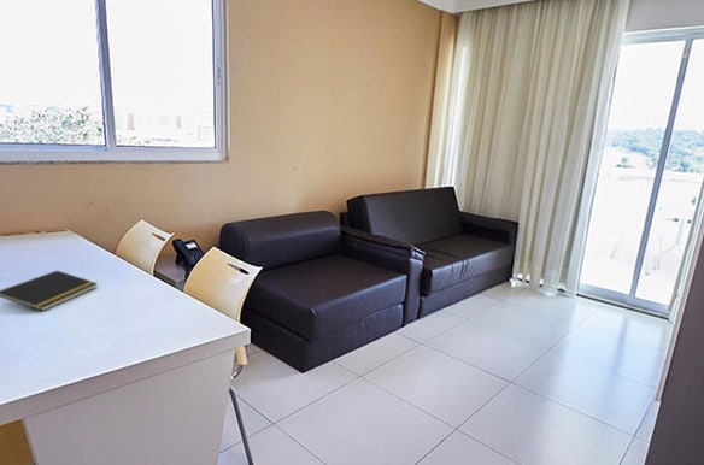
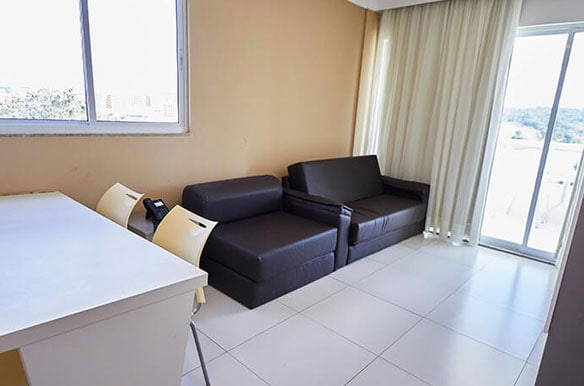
- notepad [0,270,99,312]
